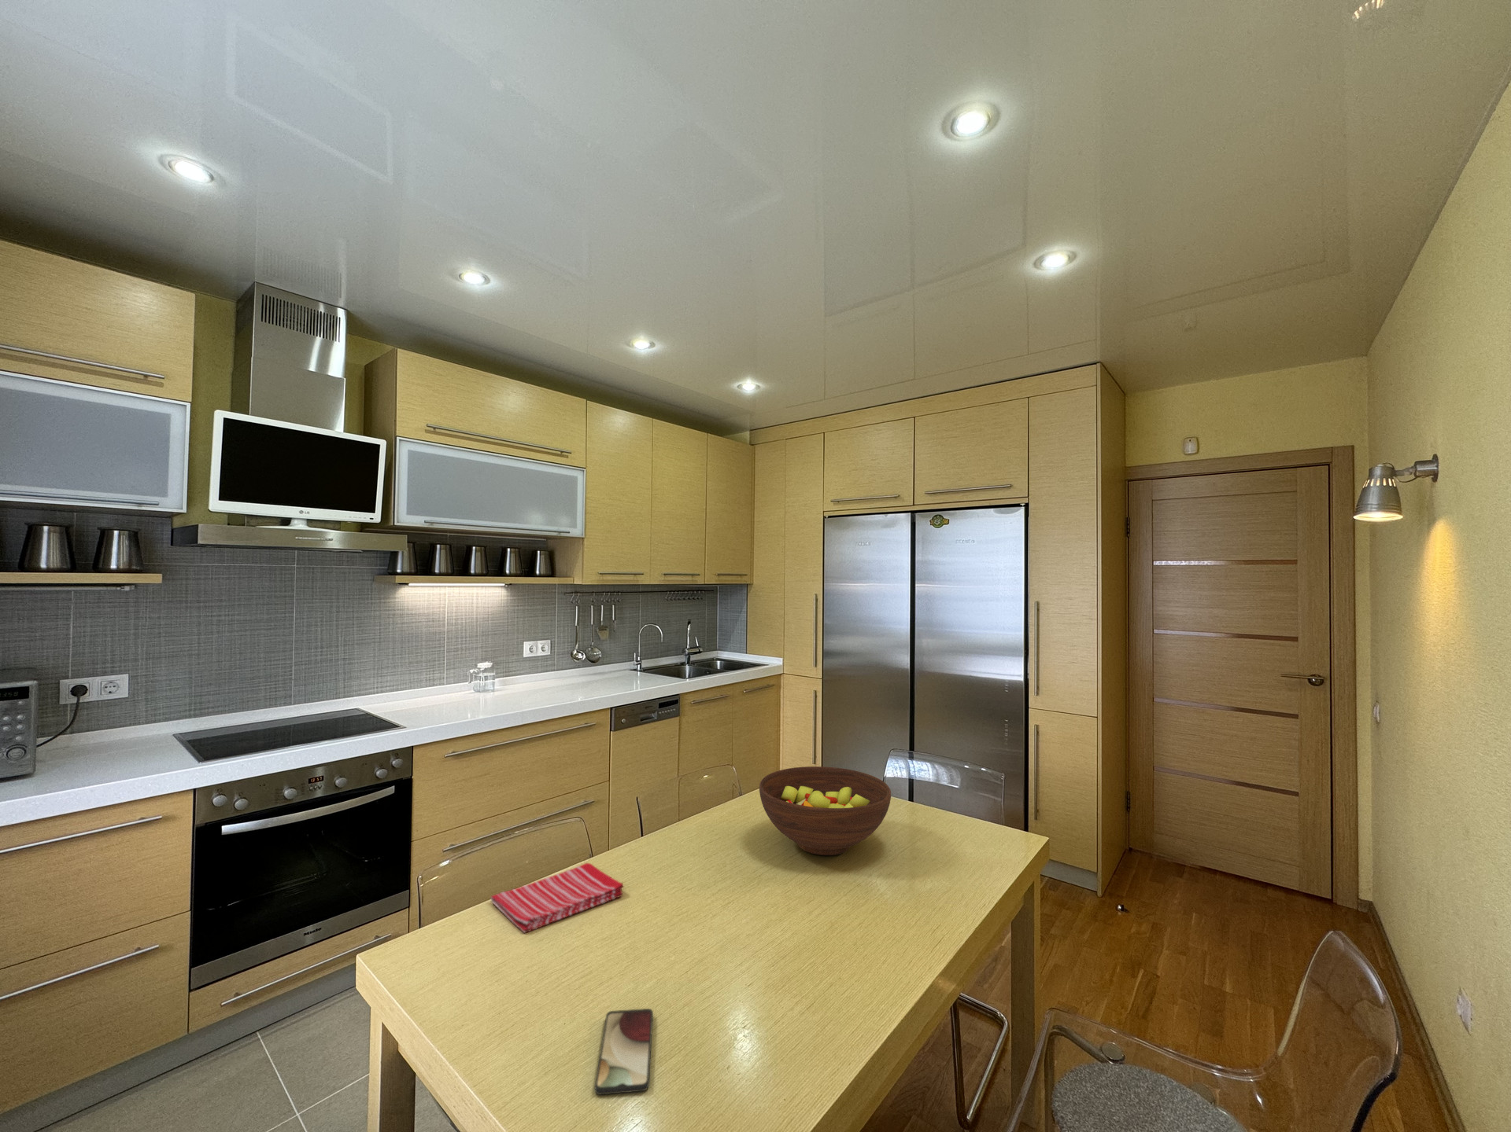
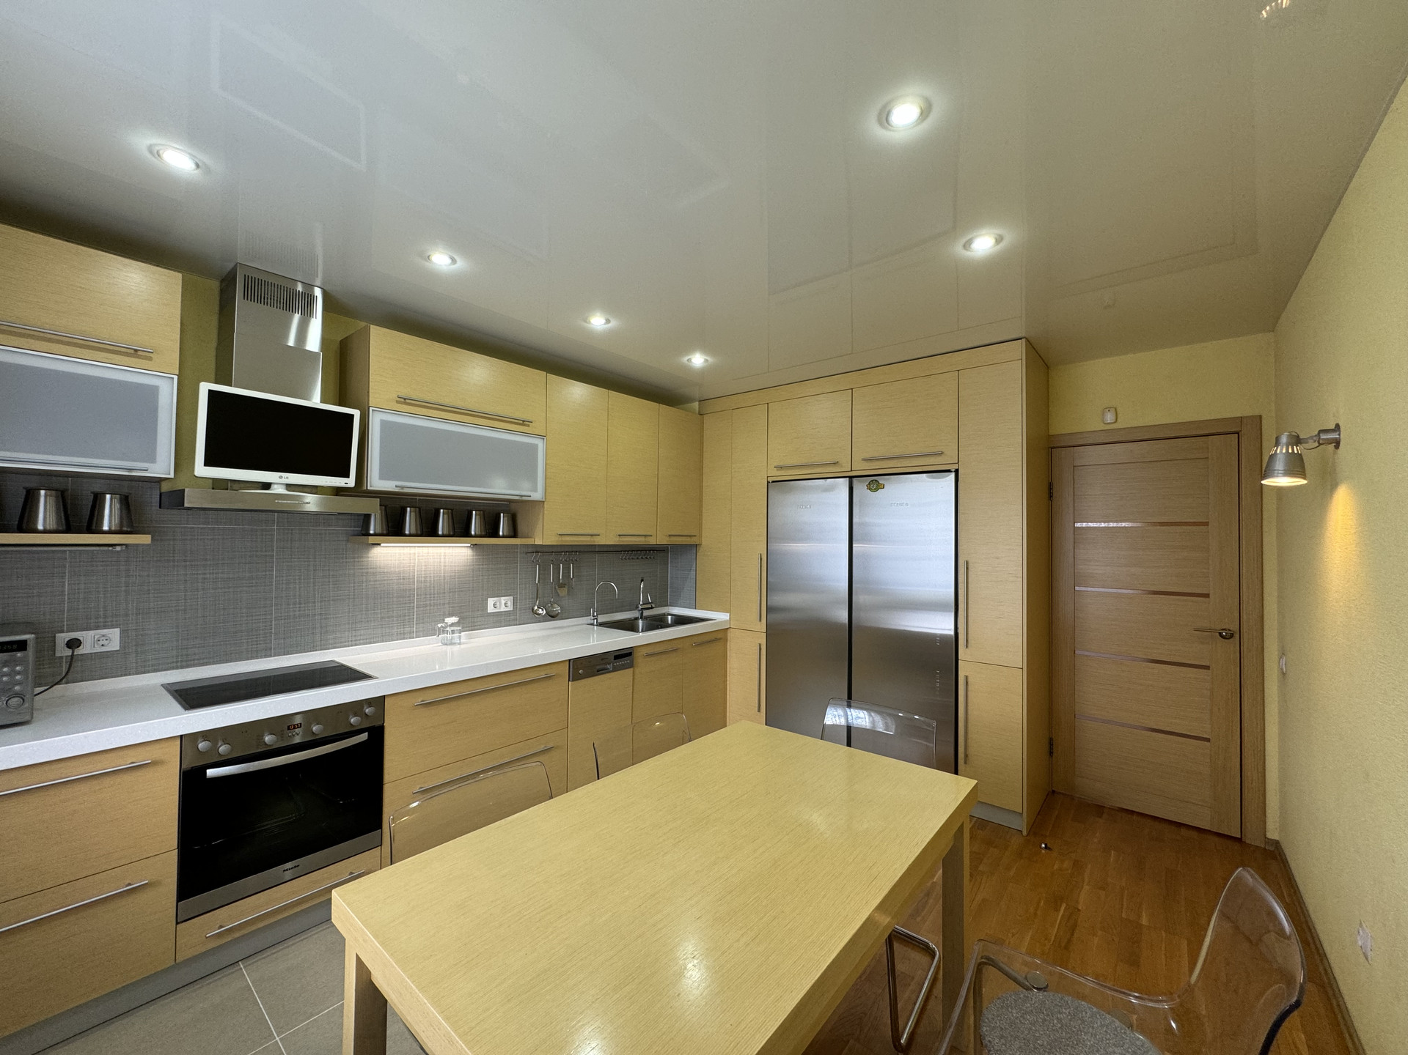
- dish towel [489,862,625,933]
- fruit bowl [759,766,891,856]
- smartphone [594,1008,654,1096]
